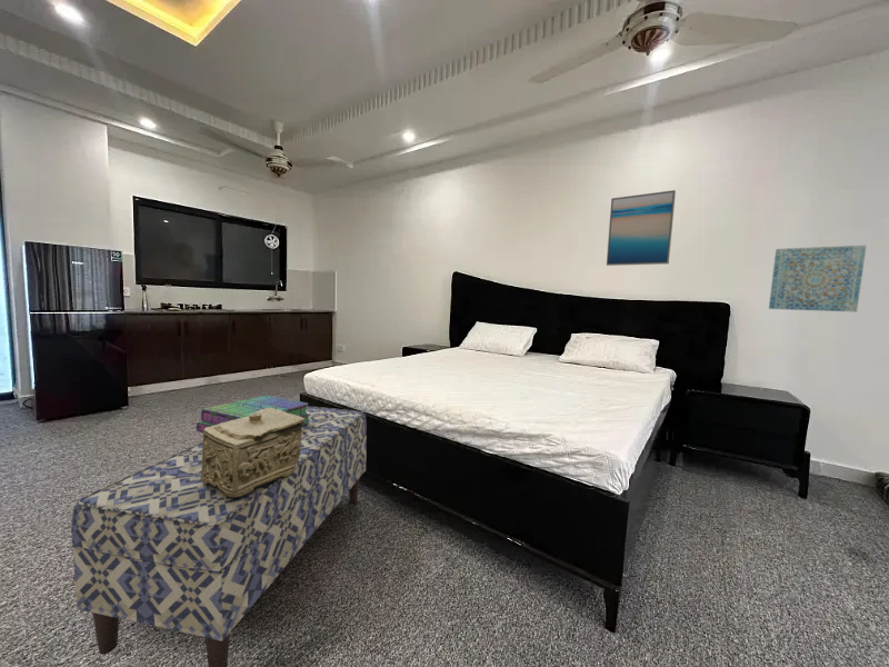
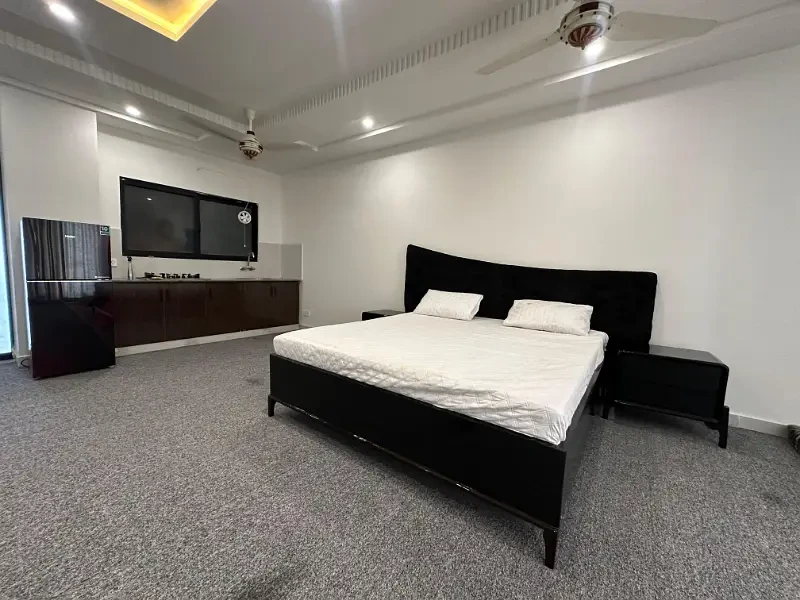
- stack of books [196,395,310,435]
- decorative box [201,408,304,499]
- wall art [606,189,677,267]
- bench [70,405,368,667]
- wall art [768,245,867,312]
